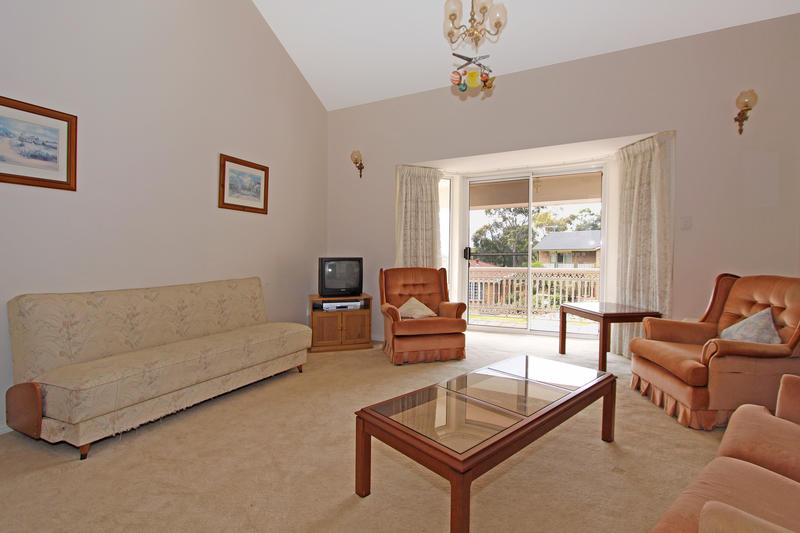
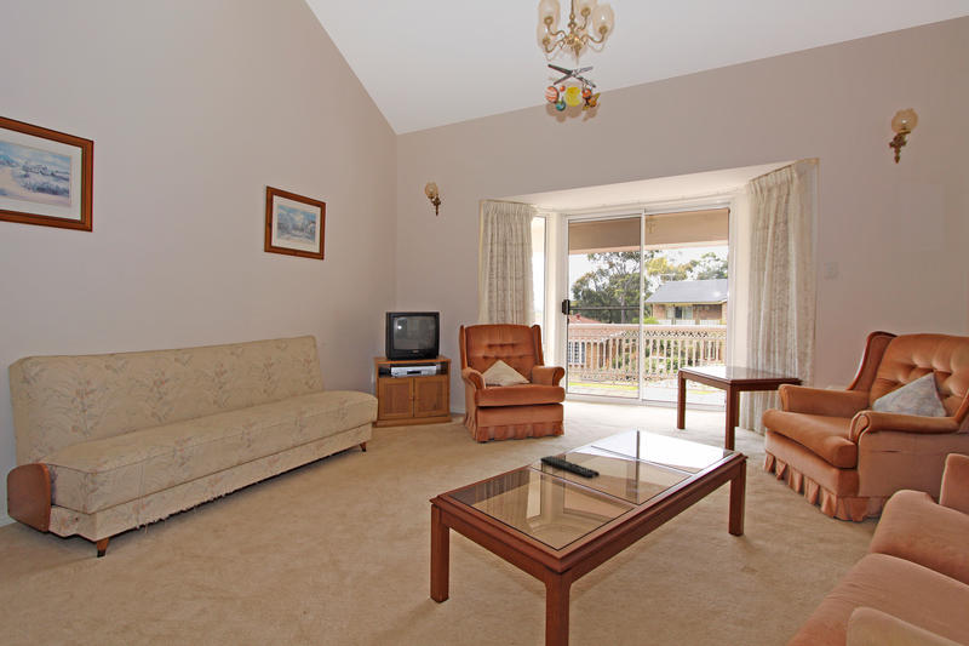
+ remote control [539,455,601,480]
